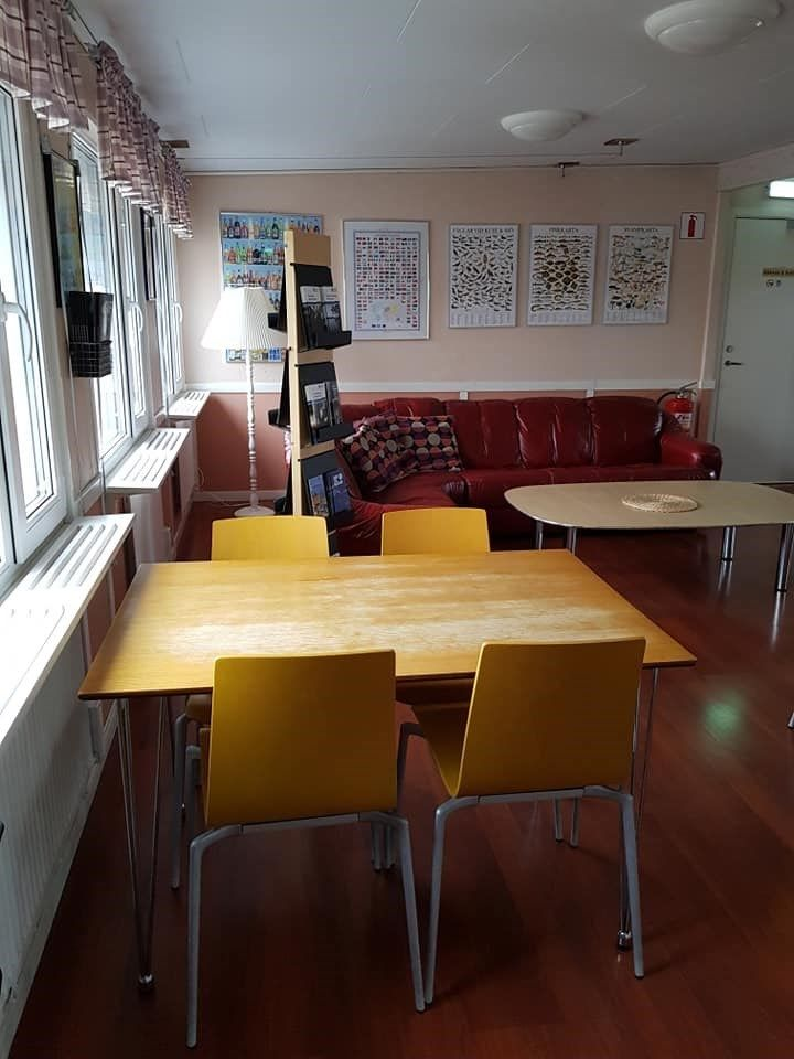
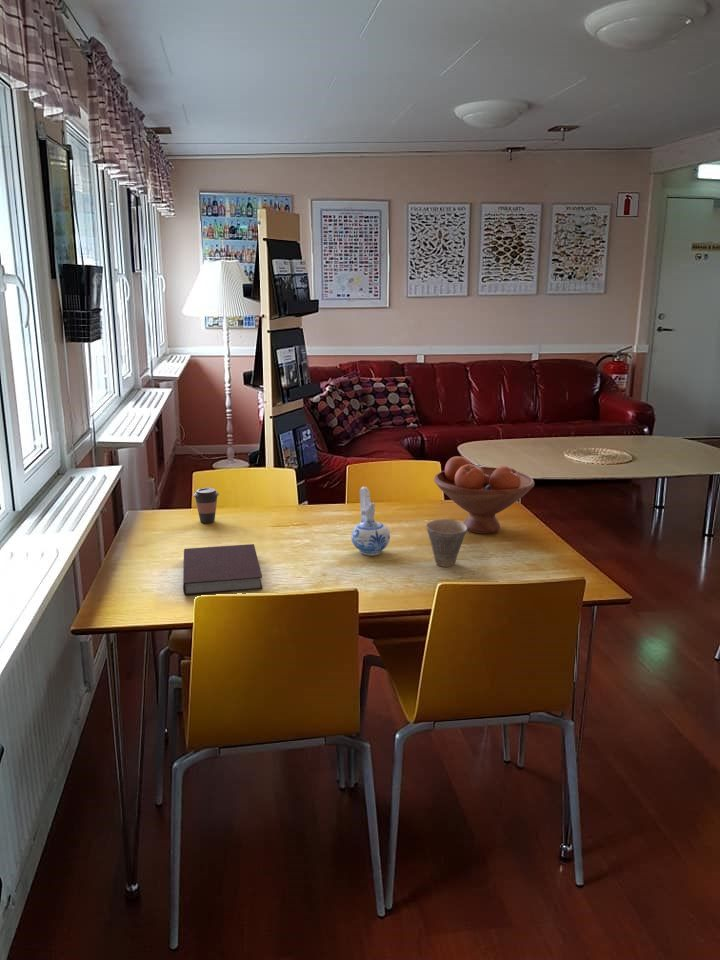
+ ceramic pitcher [350,486,391,556]
+ coffee cup [192,487,220,524]
+ cup [425,518,468,568]
+ fruit bowl [433,455,535,534]
+ notebook [182,543,264,596]
